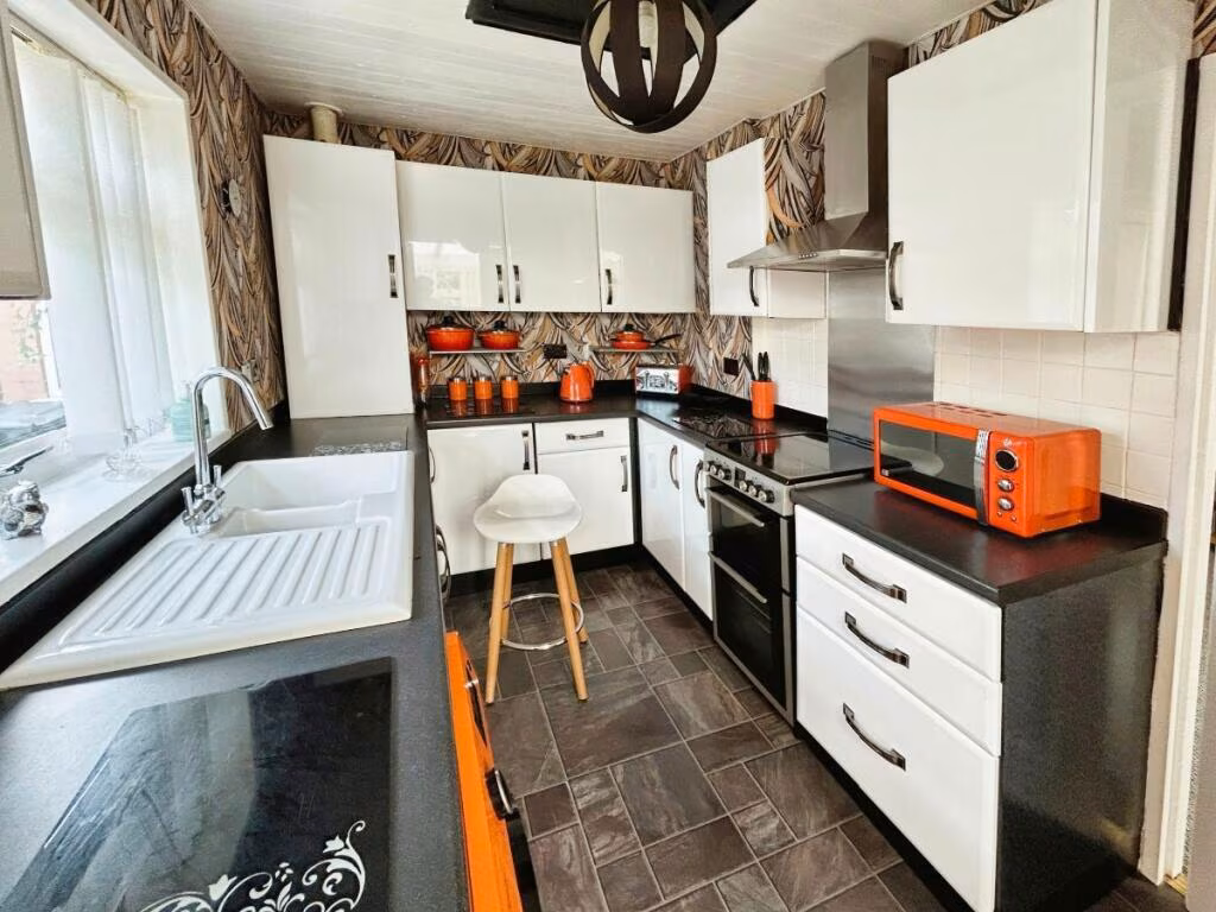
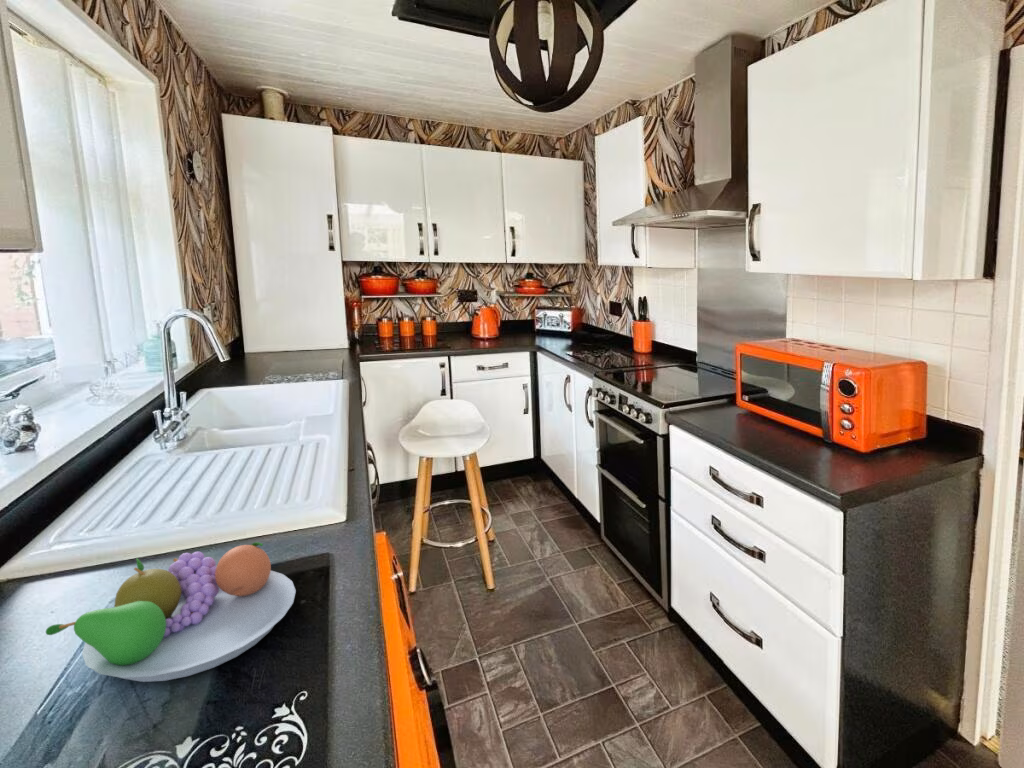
+ fruit bowl [45,541,297,683]
